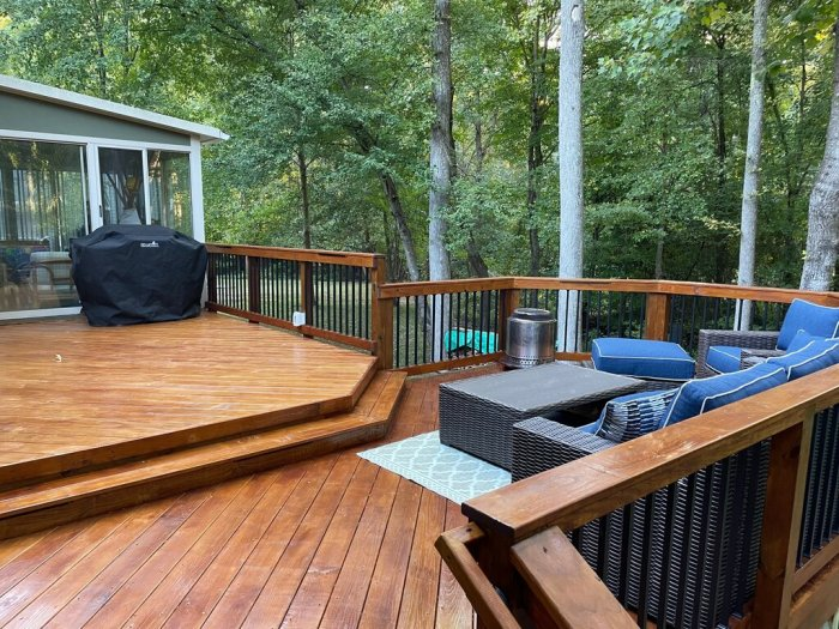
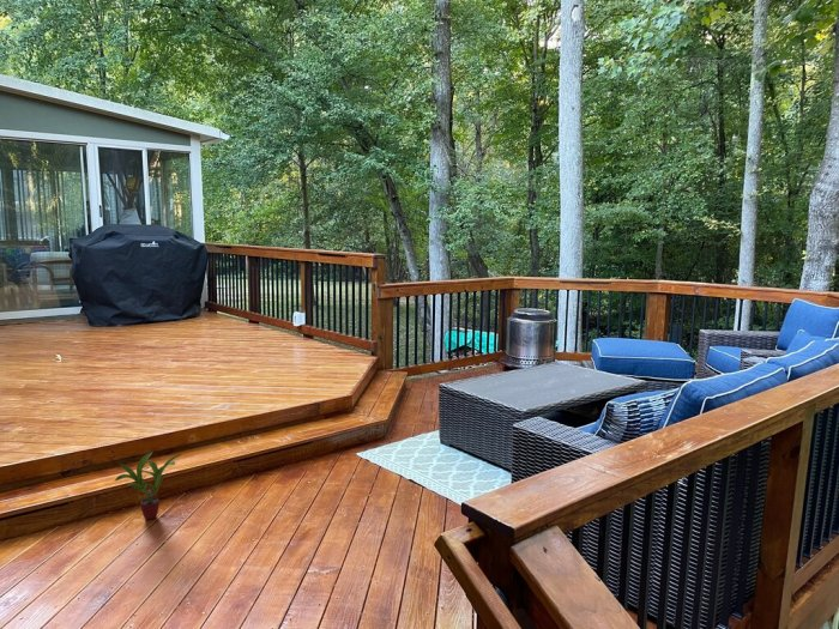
+ potted plant [114,450,182,521]
